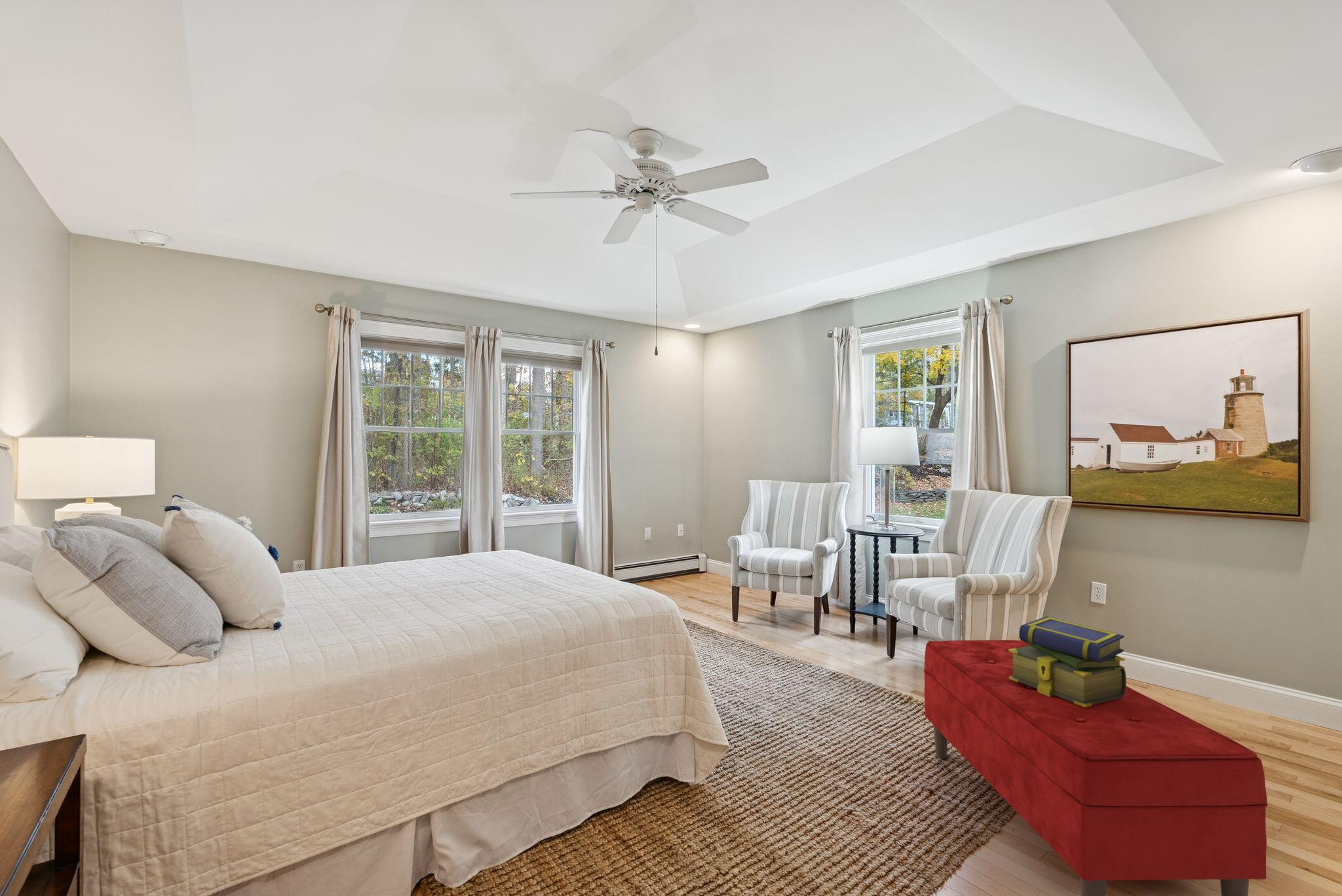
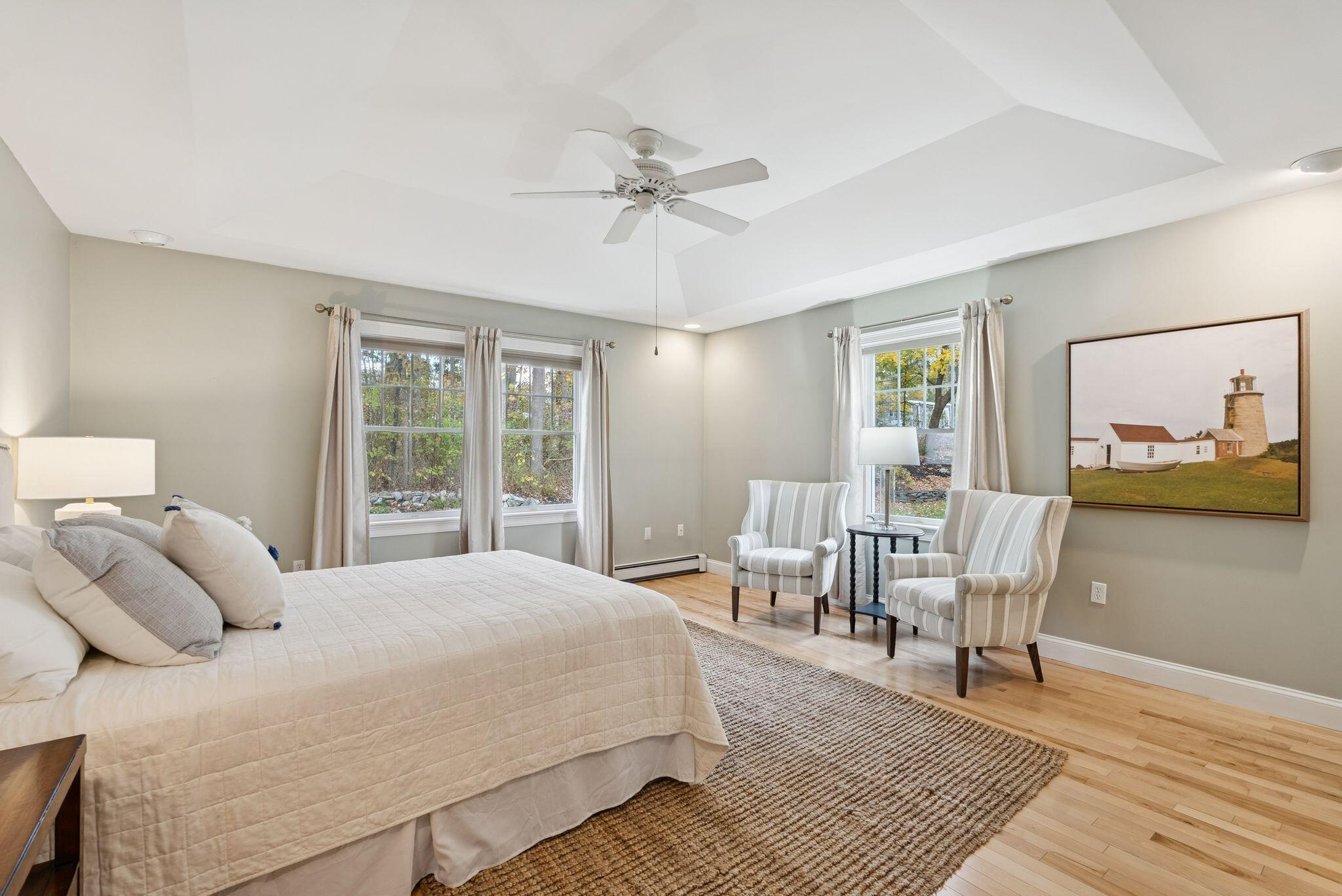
- stack of books [1008,616,1126,707]
- bench [923,639,1269,896]
